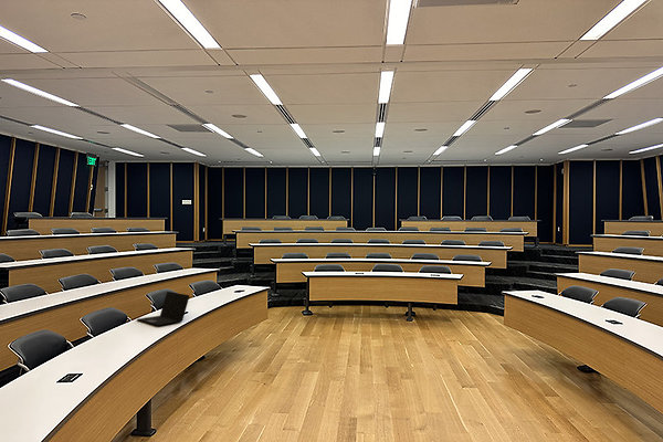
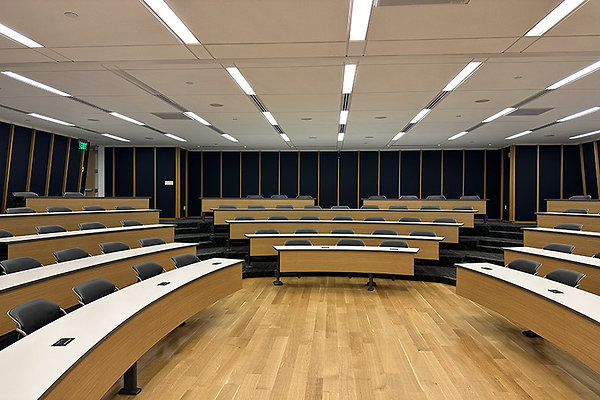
- laptop [136,291,191,327]
